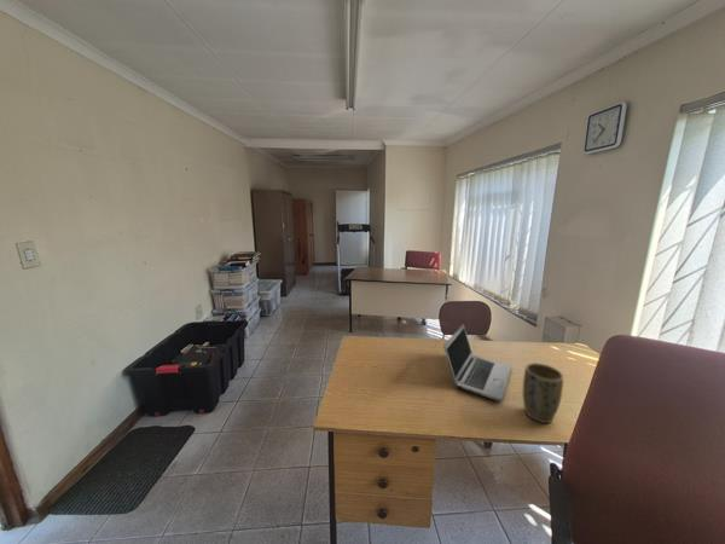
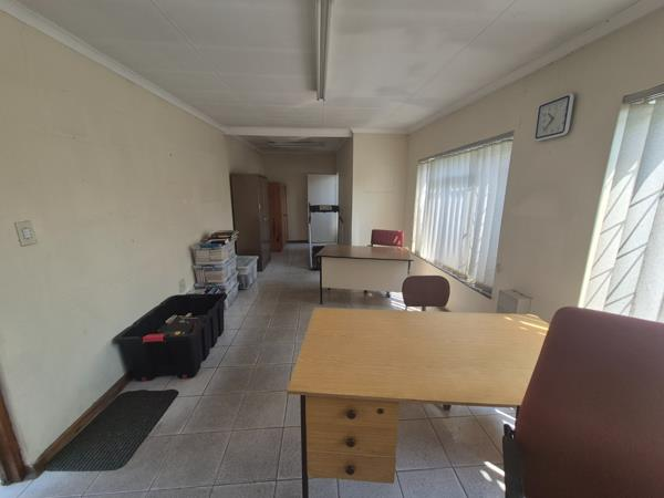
- laptop [442,323,512,403]
- plant pot [522,361,564,424]
